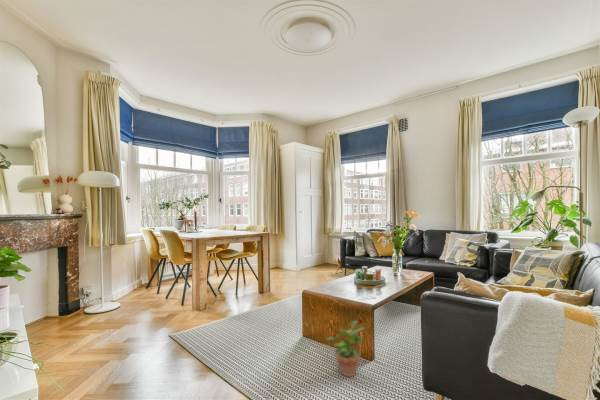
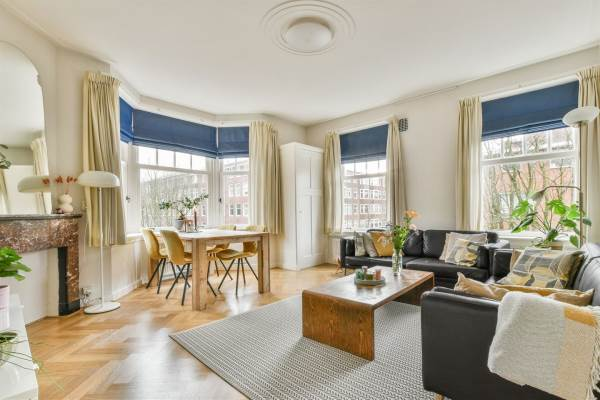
- potted plant [325,320,366,378]
